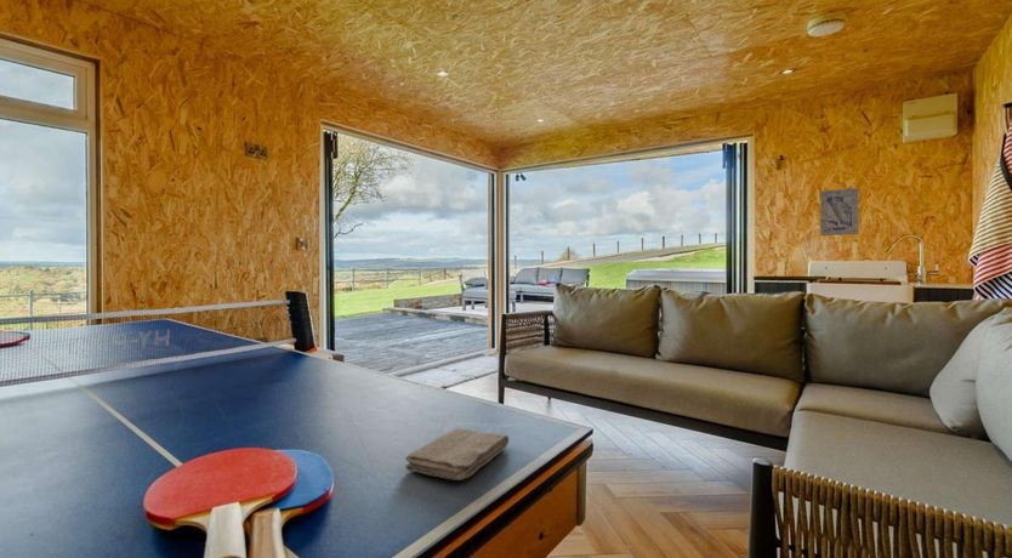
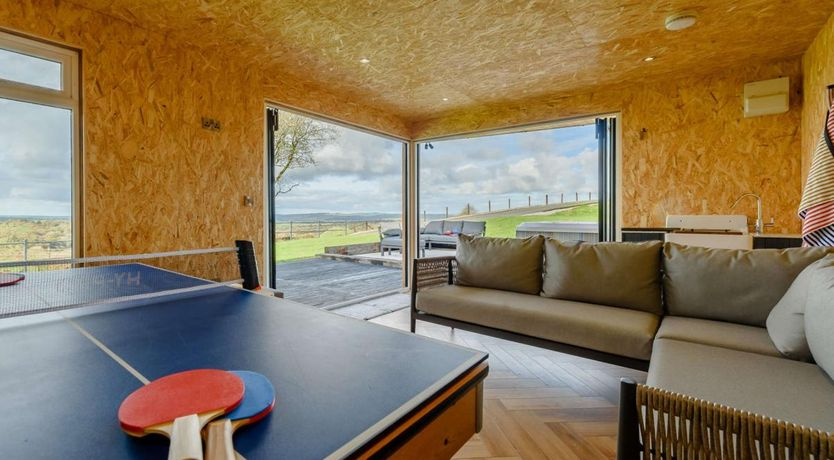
- wall art [819,187,859,237]
- washcloth [404,427,510,482]
